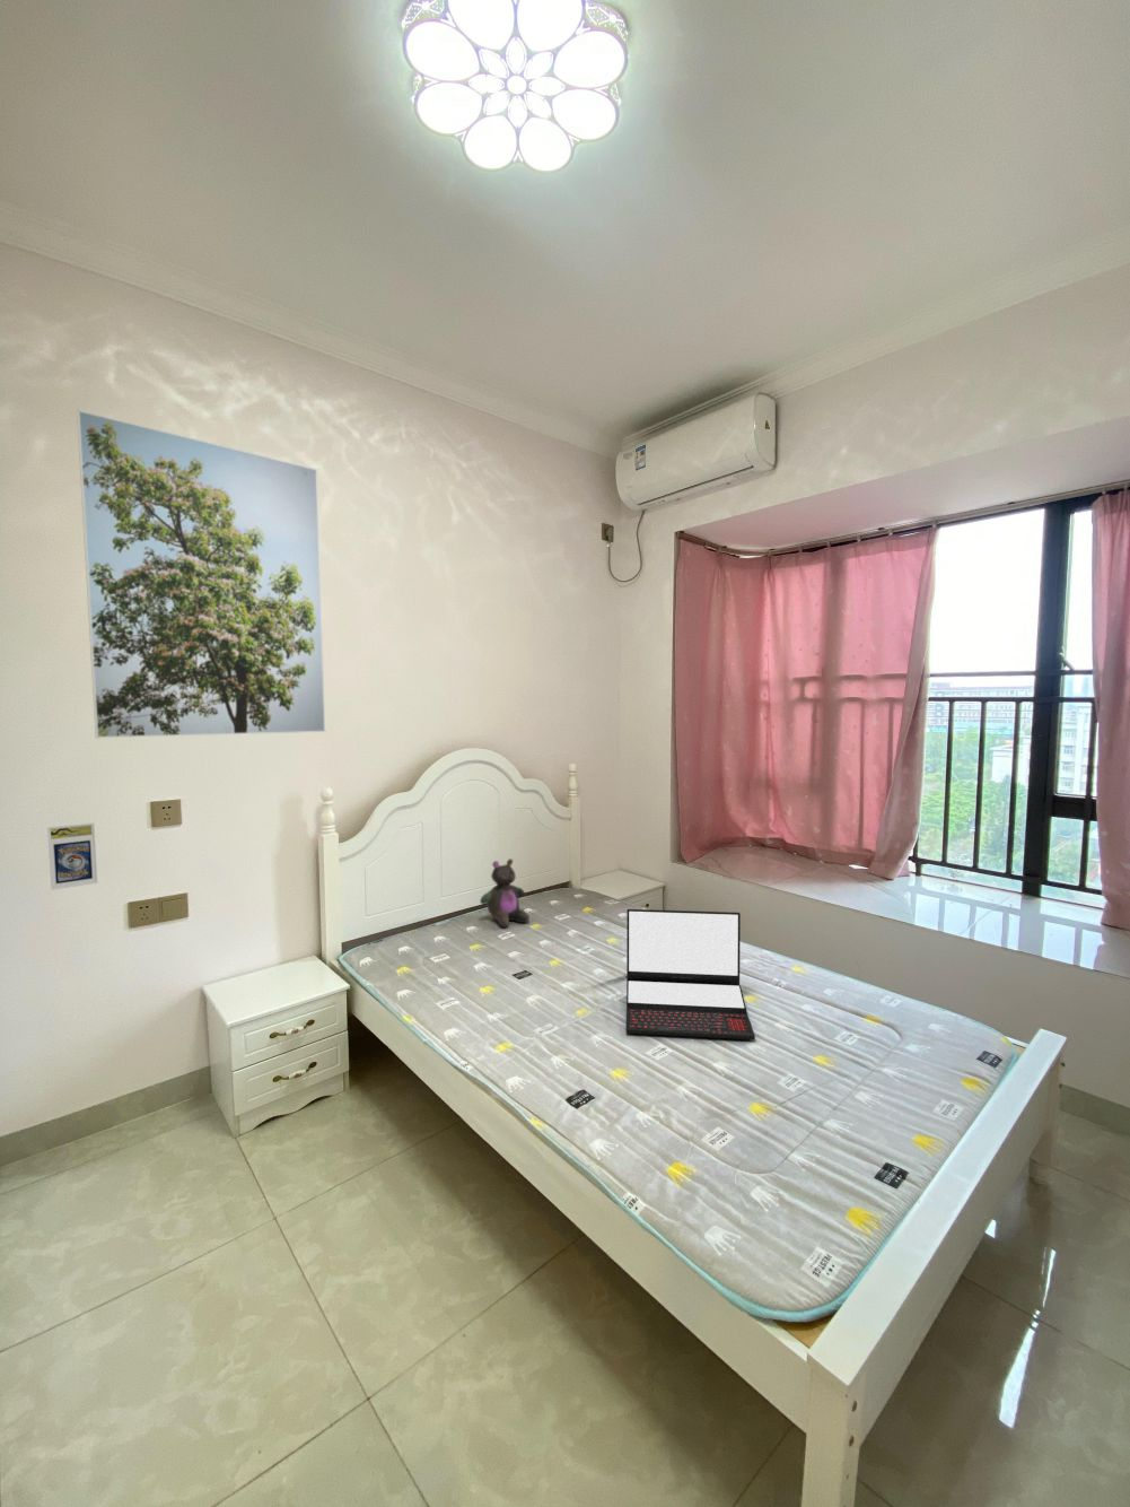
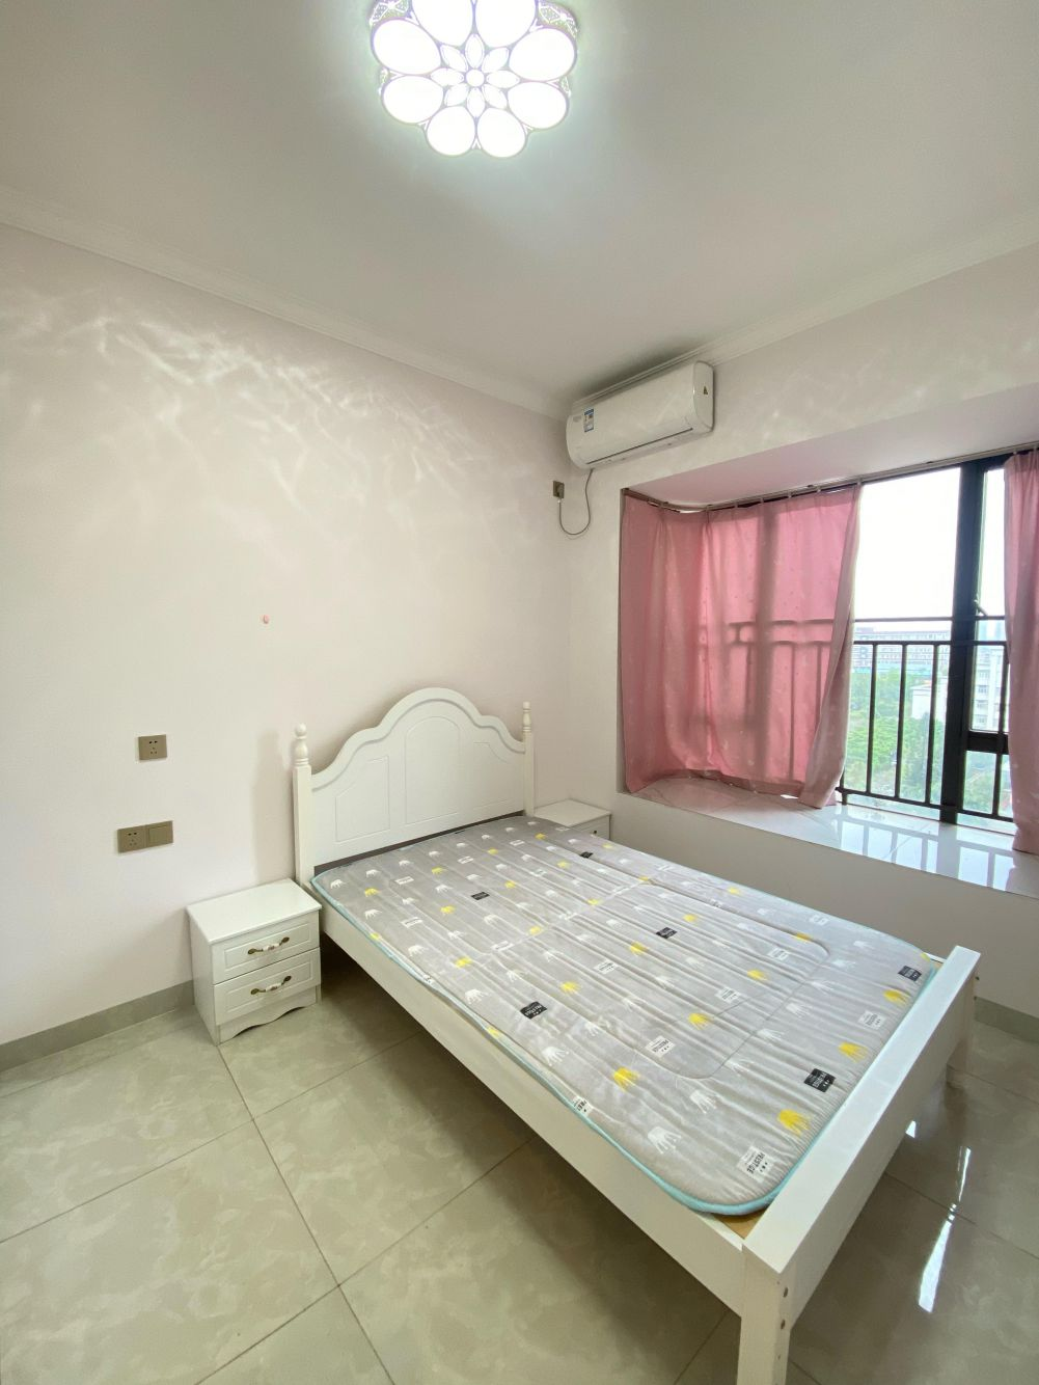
- stuffed bear [478,857,531,929]
- trading card display case [46,822,99,892]
- laptop [626,908,756,1040]
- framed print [76,409,326,739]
